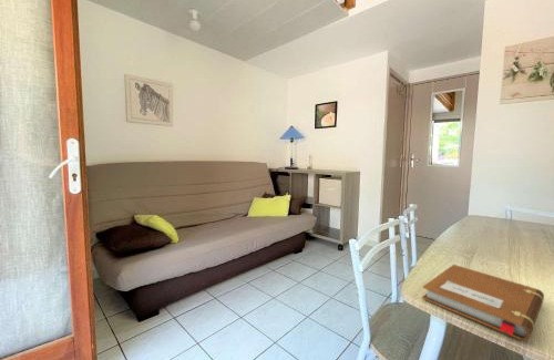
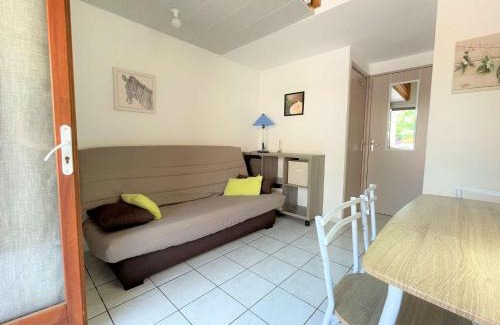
- notebook [421,264,545,341]
